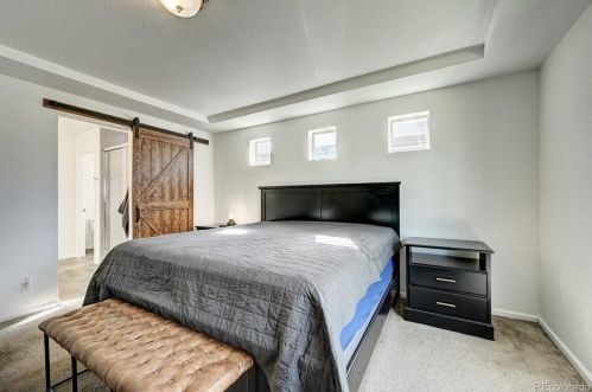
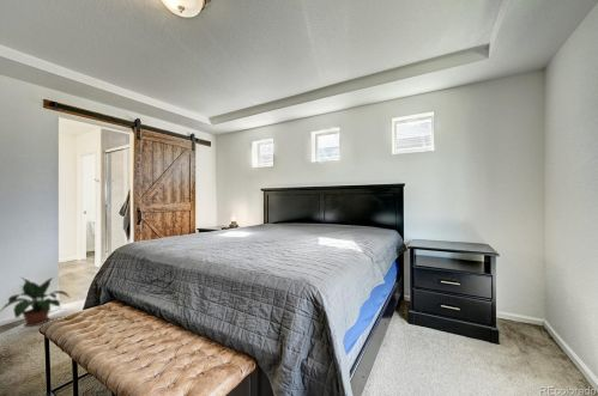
+ potted plant [0,275,71,328]
